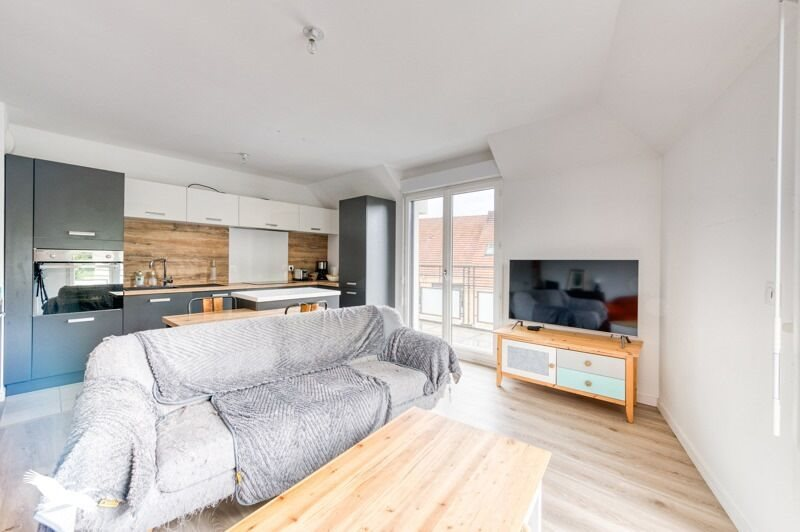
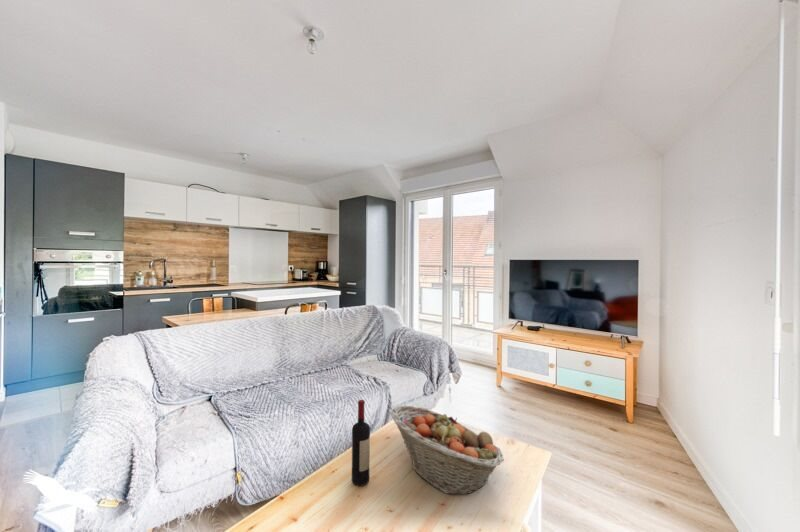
+ fruit basket [390,404,505,495]
+ wine bottle [351,399,371,487]
